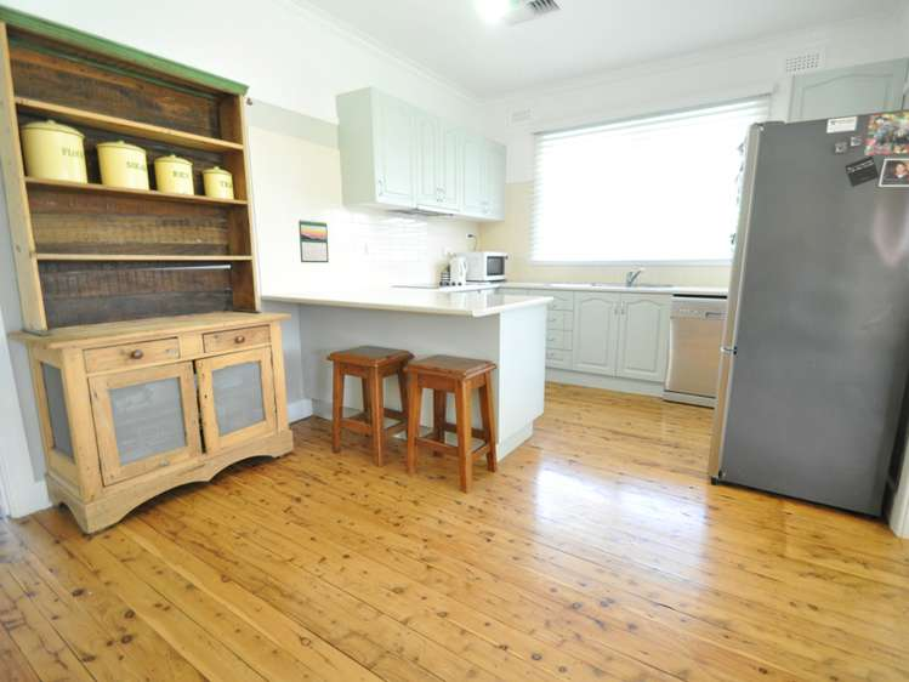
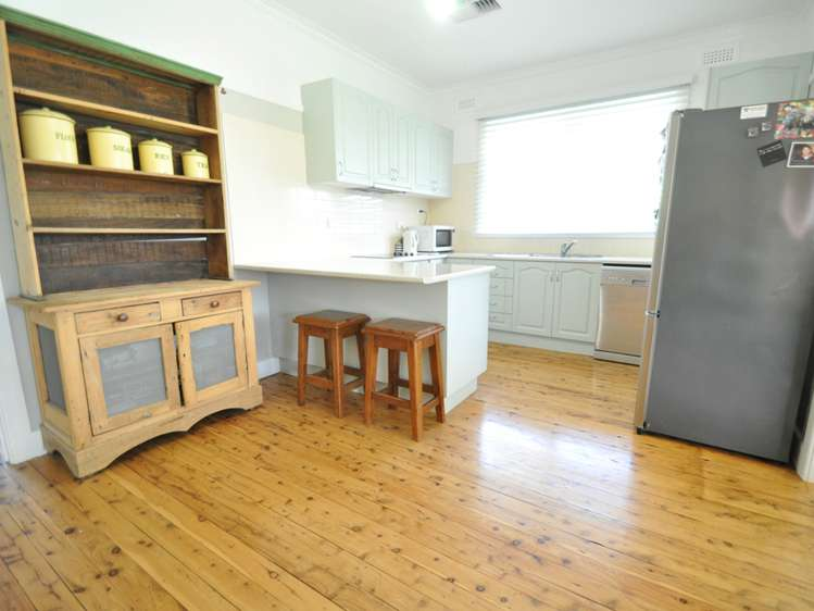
- calendar [297,218,330,263]
